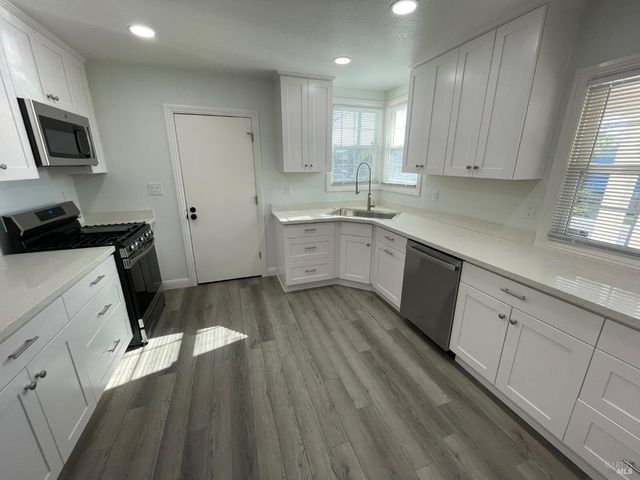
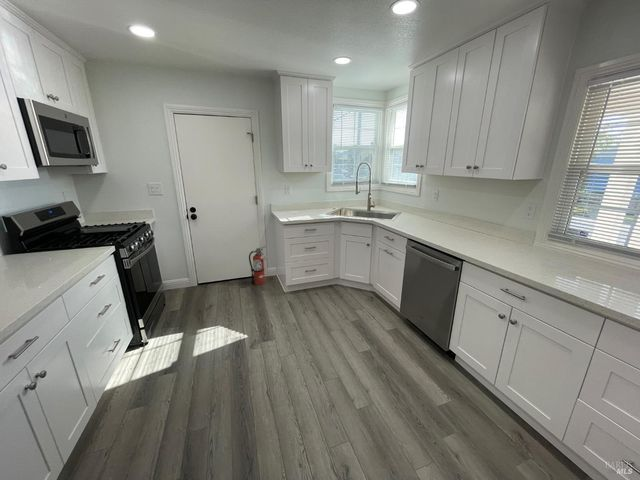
+ fire extinguisher [248,245,269,286]
